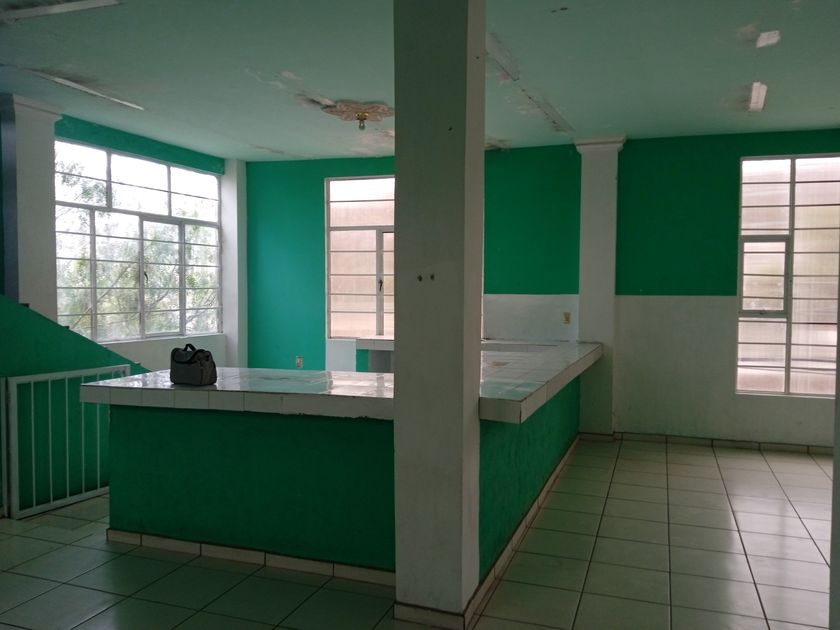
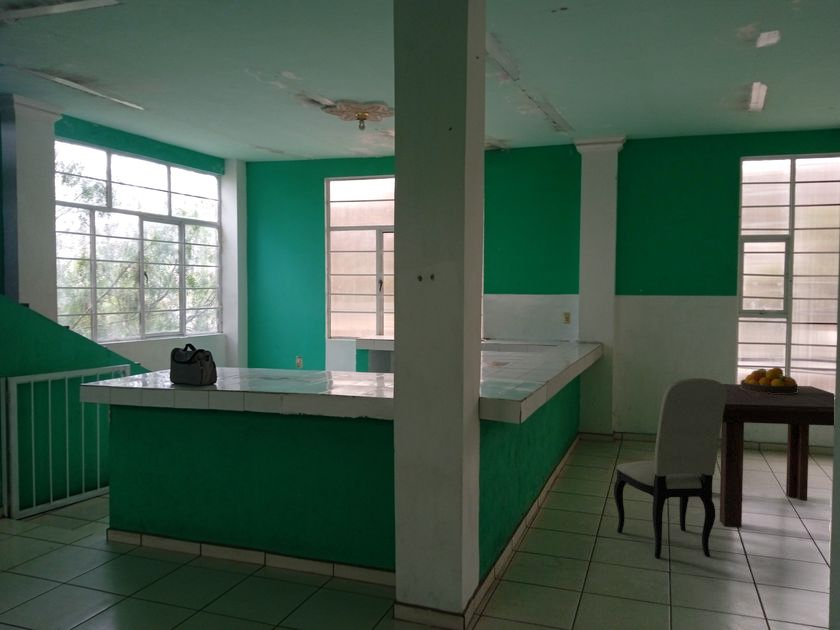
+ dining table [719,383,835,528]
+ dining chair [613,377,727,559]
+ fruit bowl [740,366,799,394]
